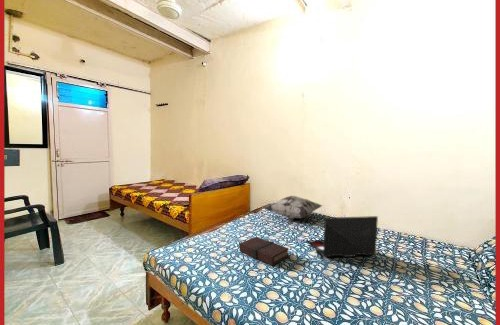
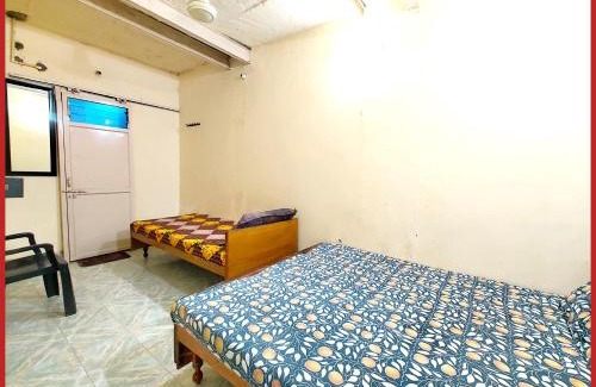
- decorative pillow [264,195,323,220]
- book [238,236,290,266]
- laptop [309,215,379,258]
